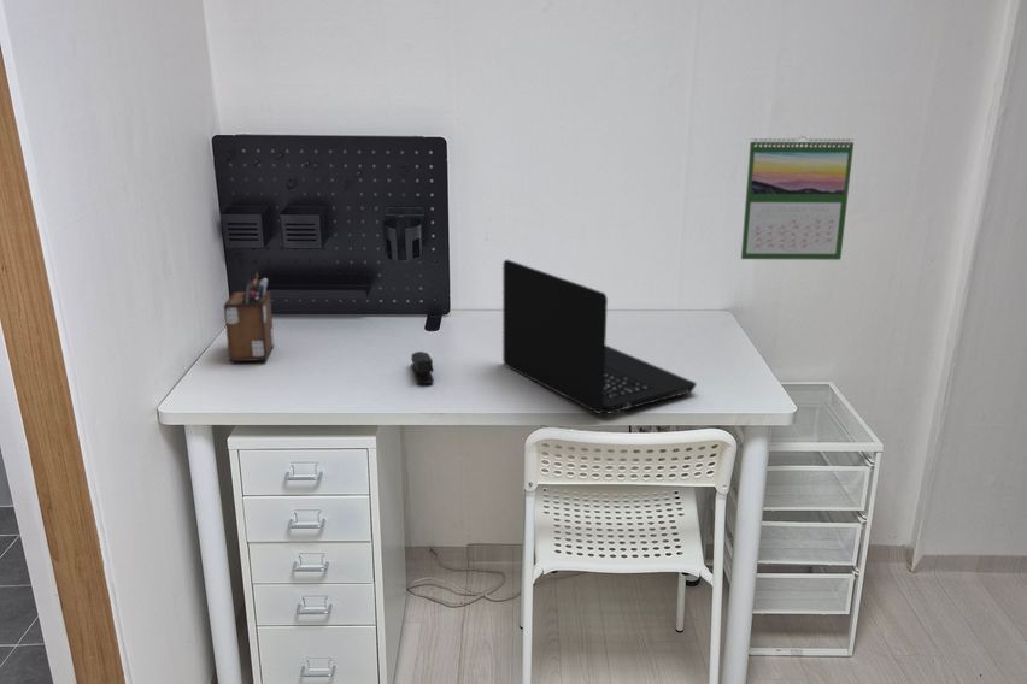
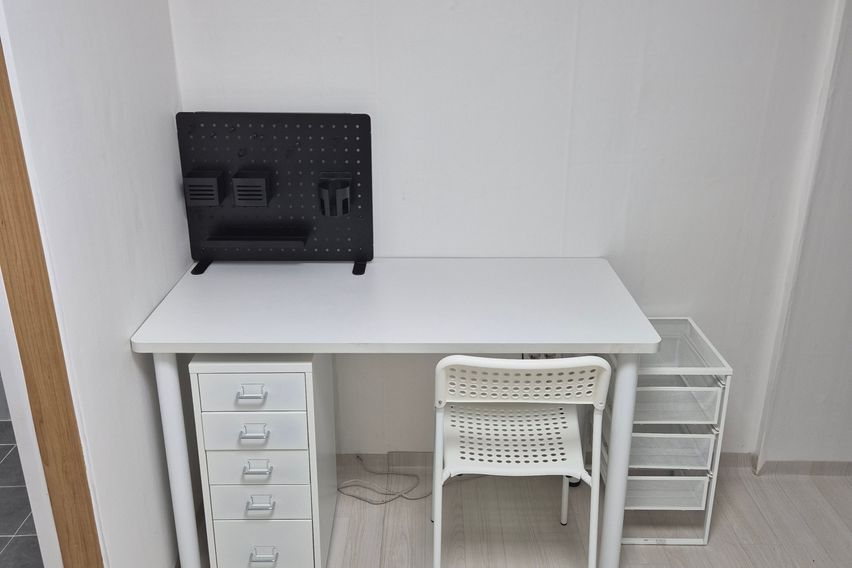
- stapler [410,350,435,384]
- calendar [740,135,855,261]
- desk organizer [223,270,275,362]
- laptop [501,259,698,415]
